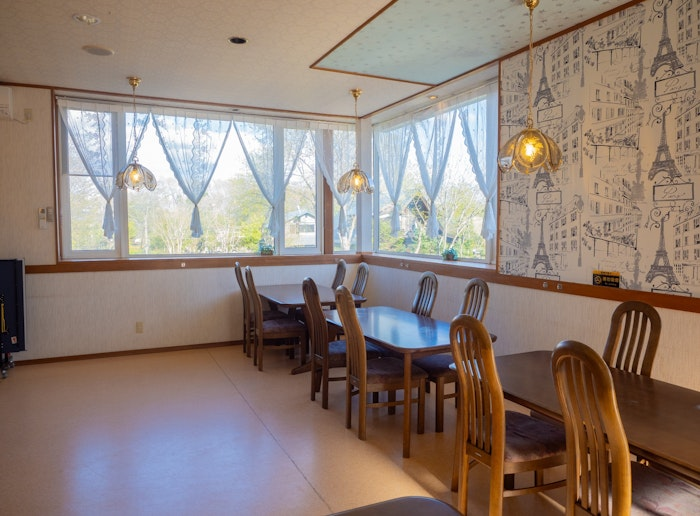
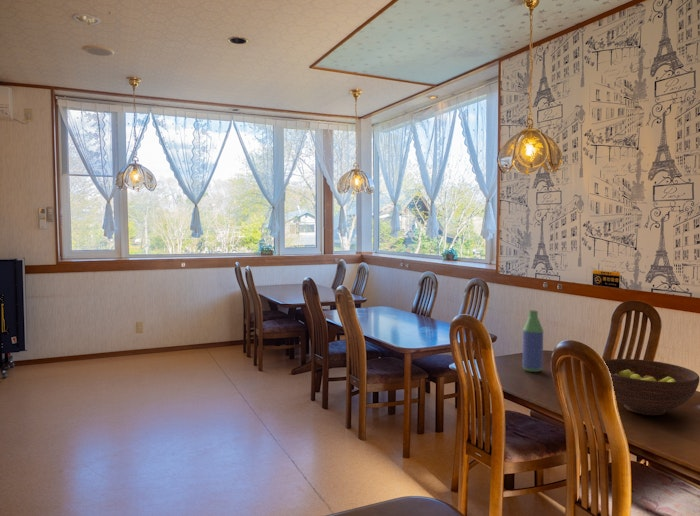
+ bottle [522,309,544,373]
+ fruit bowl [603,358,700,416]
